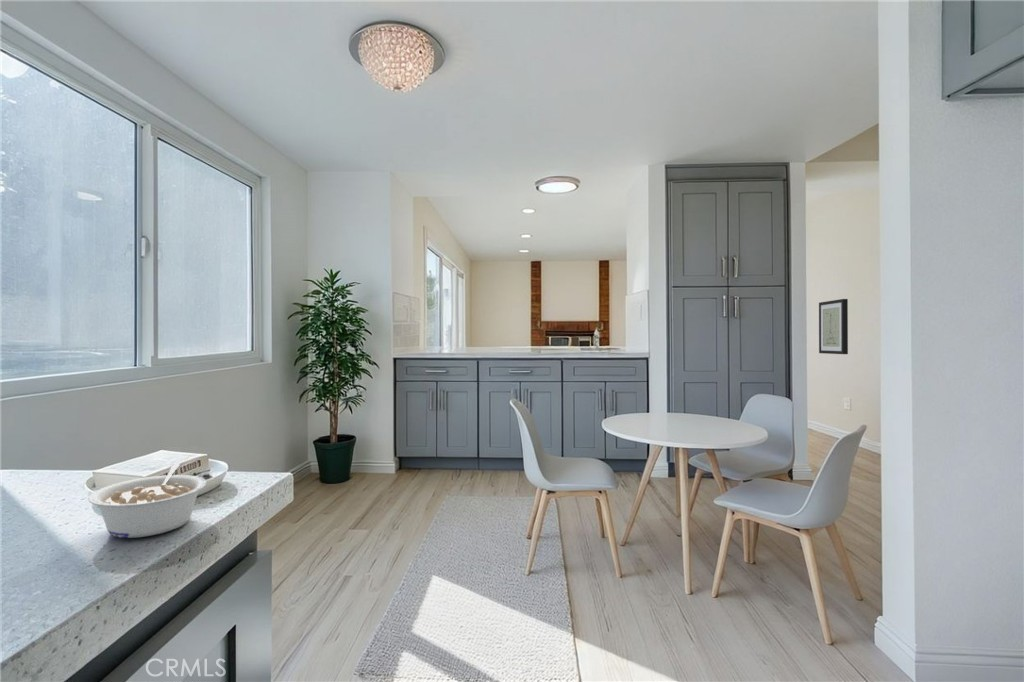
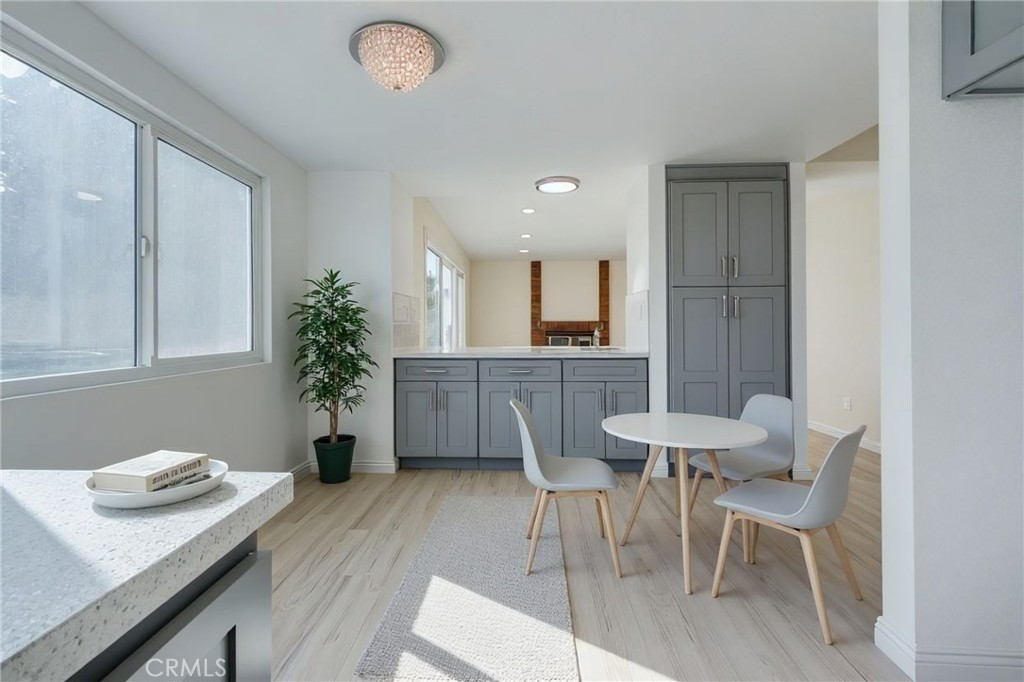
- legume [87,462,208,539]
- wall art [818,298,849,355]
